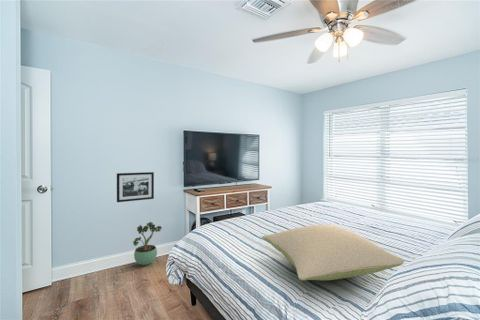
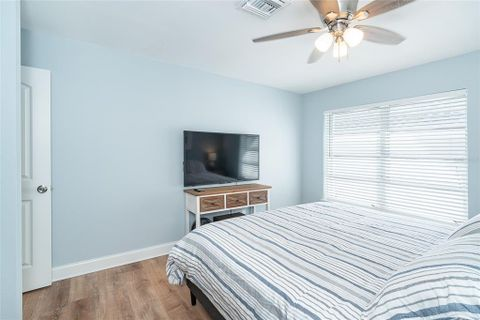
- pillow [261,224,405,281]
- potted plant [132,221,163,266]
- picture frame [116,171,155,203]
